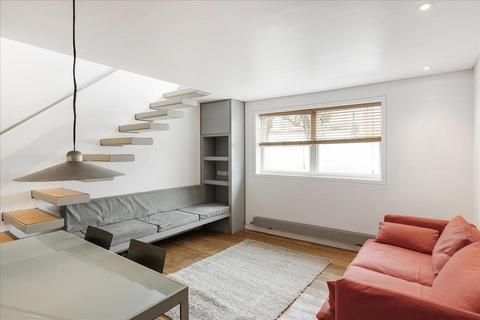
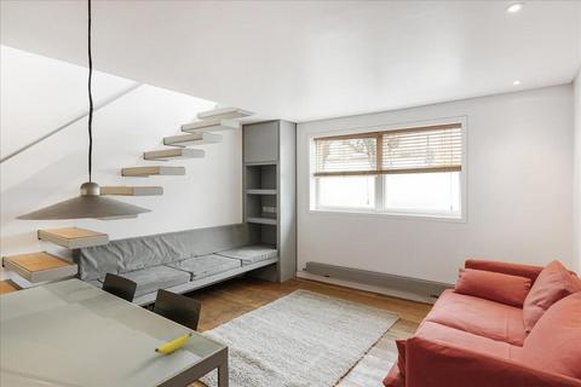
+ banana [154,333,192,356]
